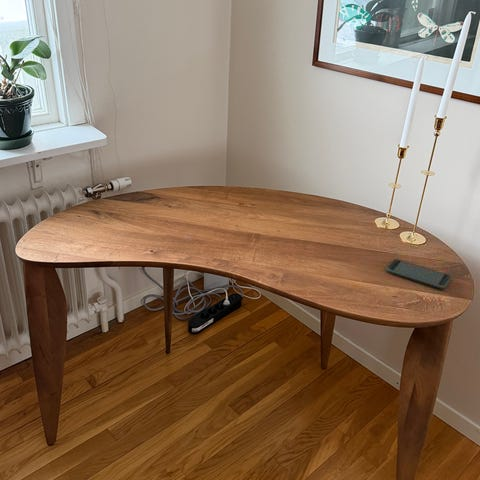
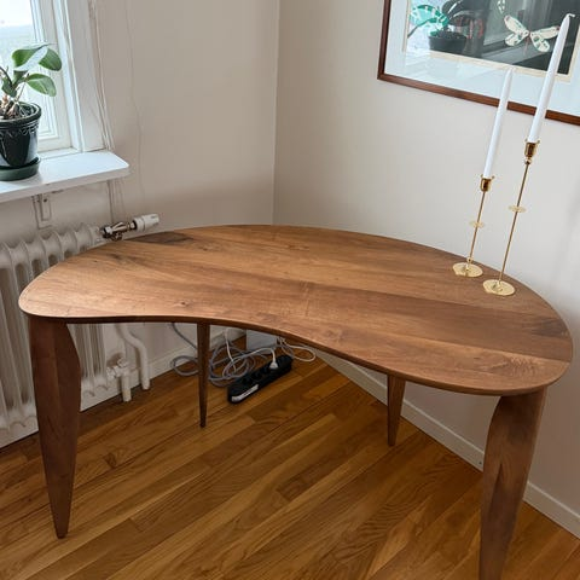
- smartphone [385,258,452,290]
